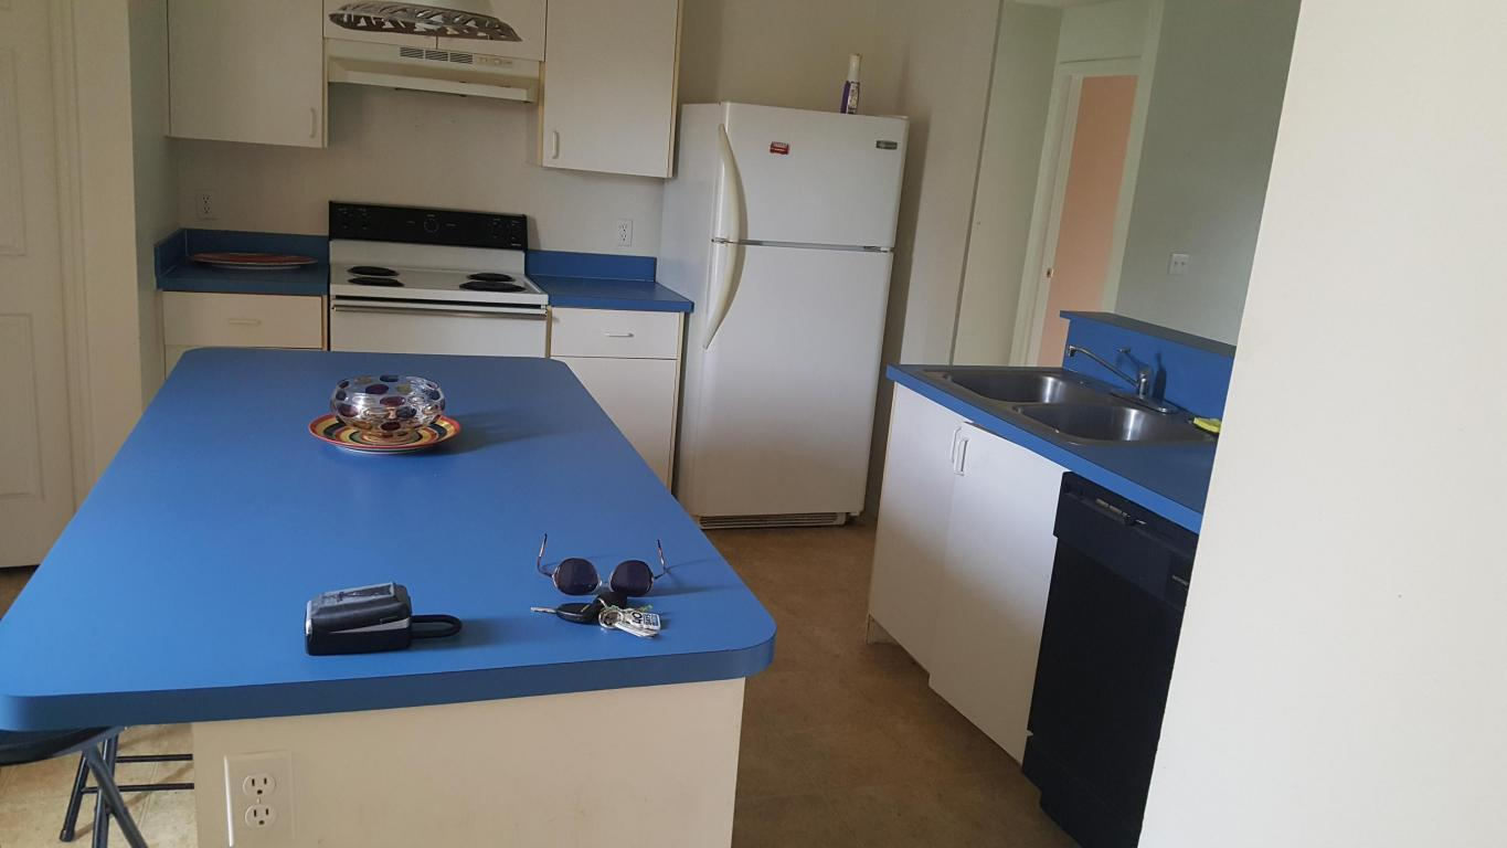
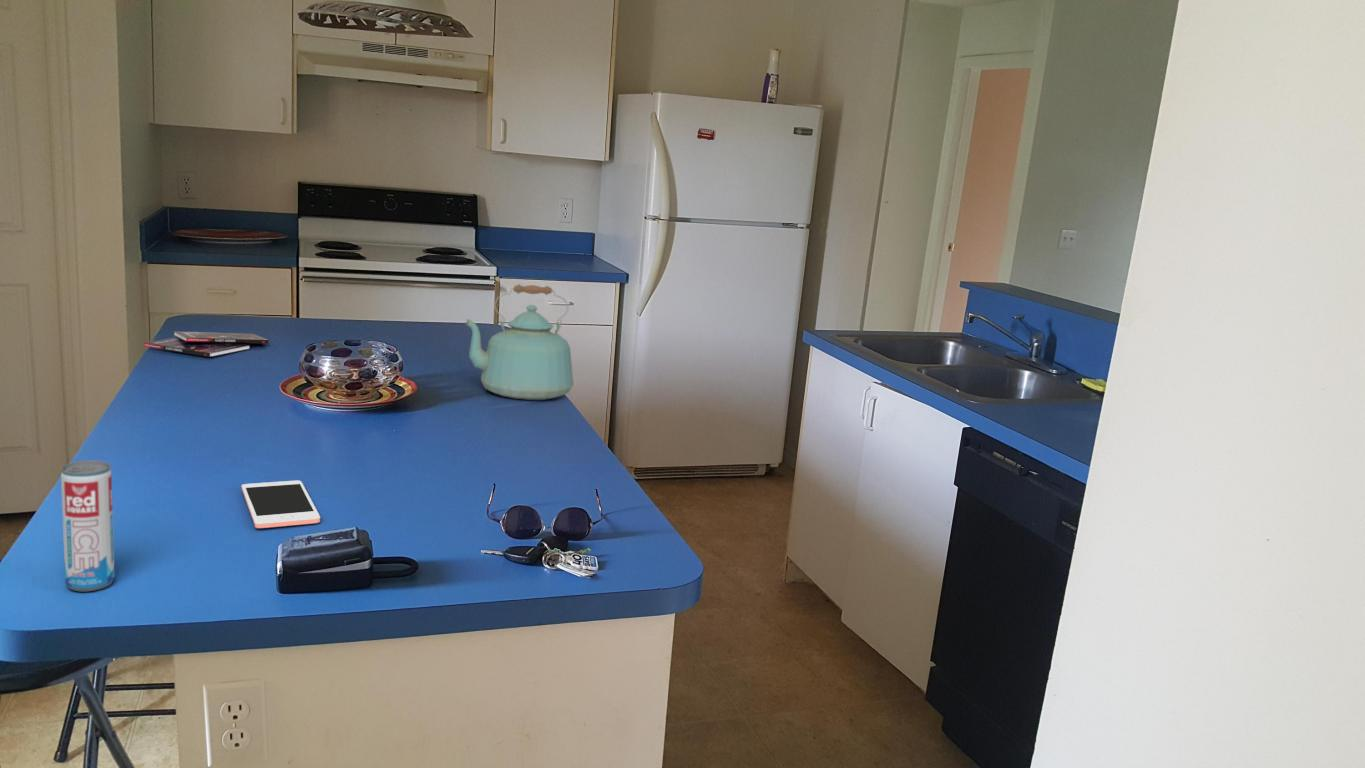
+ booklet [143,330,270,358]
+ beverage can [60,459,116,592]
+ cell phone [241,480,321,529]
+ kettle [464,283,575,401]
